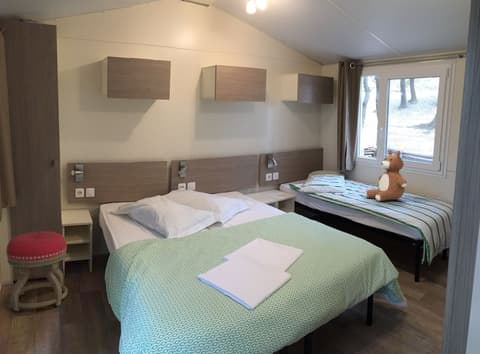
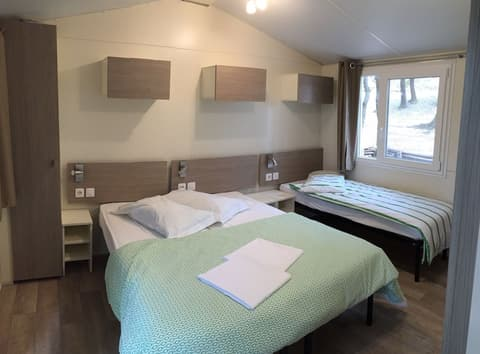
- stool [5,230,68,312]
- teddy bear [364,149,408,202]
